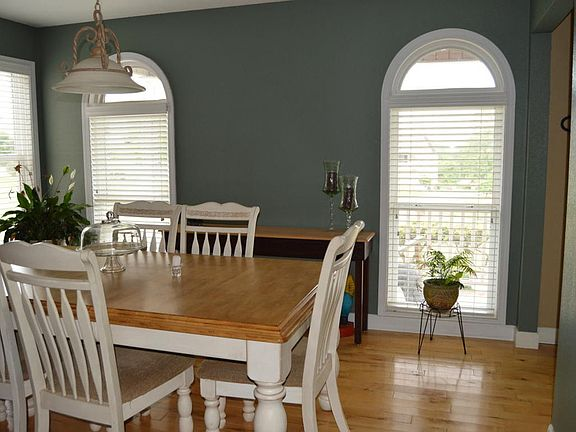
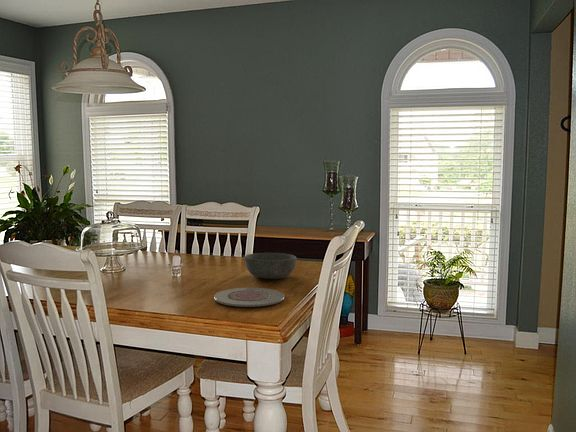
+ plate [213,287,286,308]
+ bowl [244,252,298,280]
